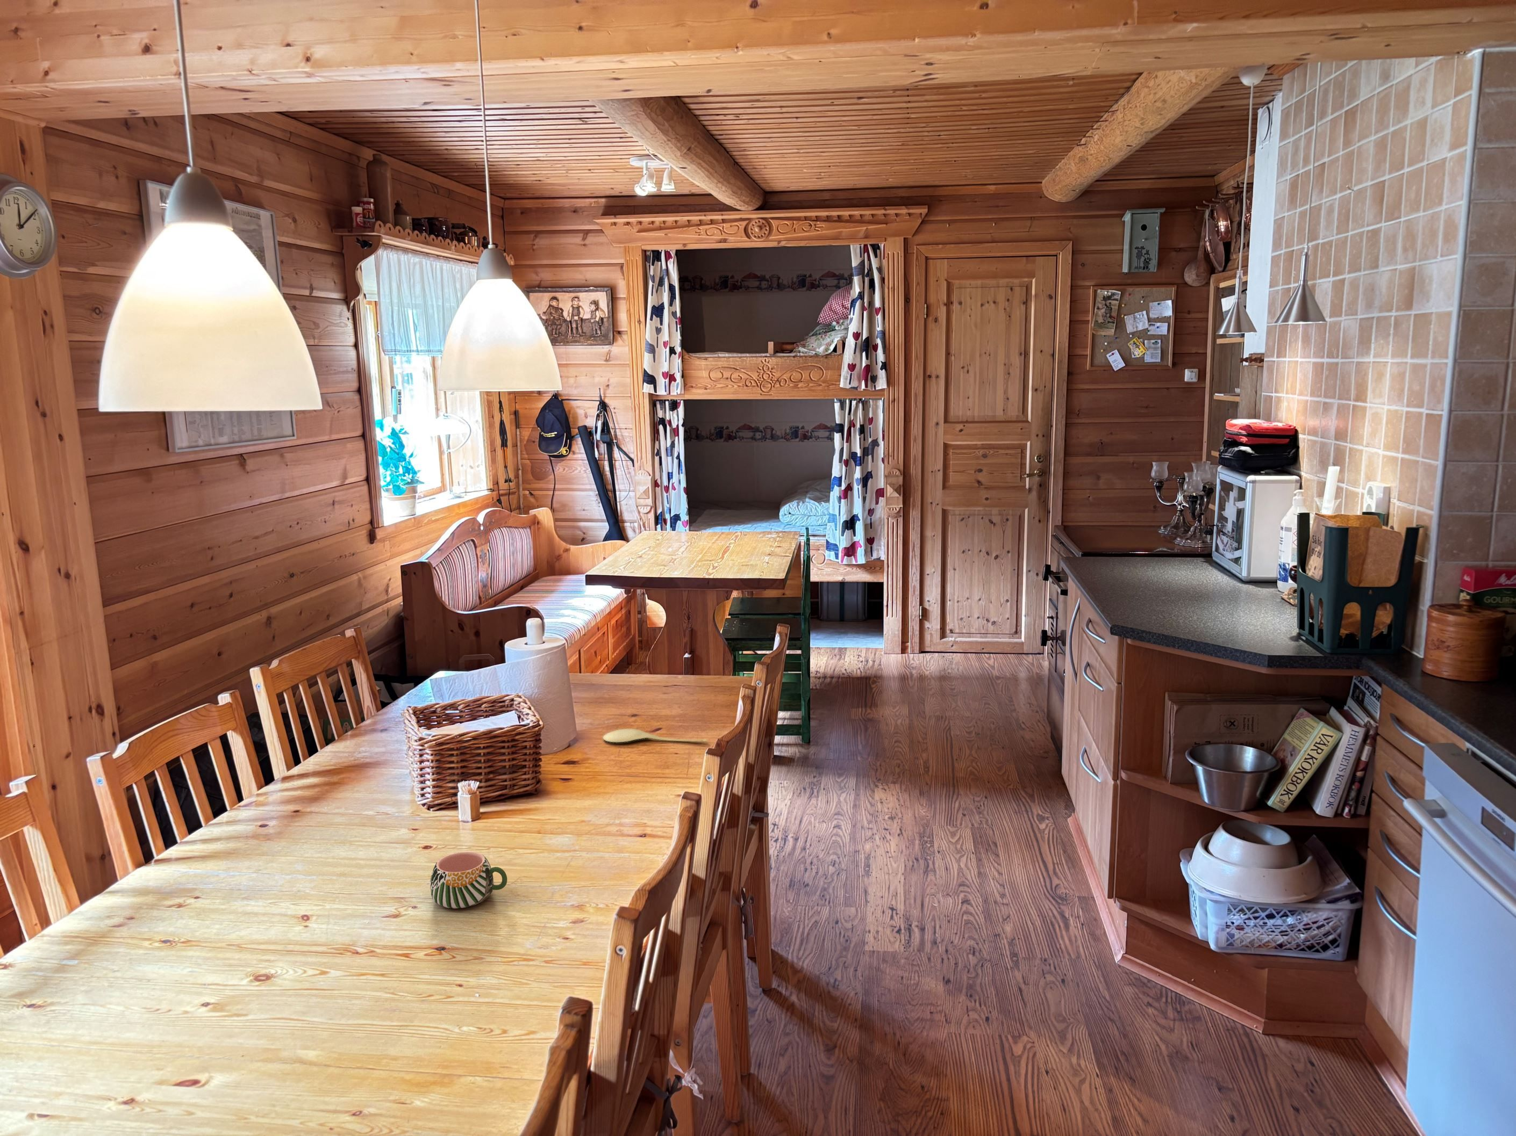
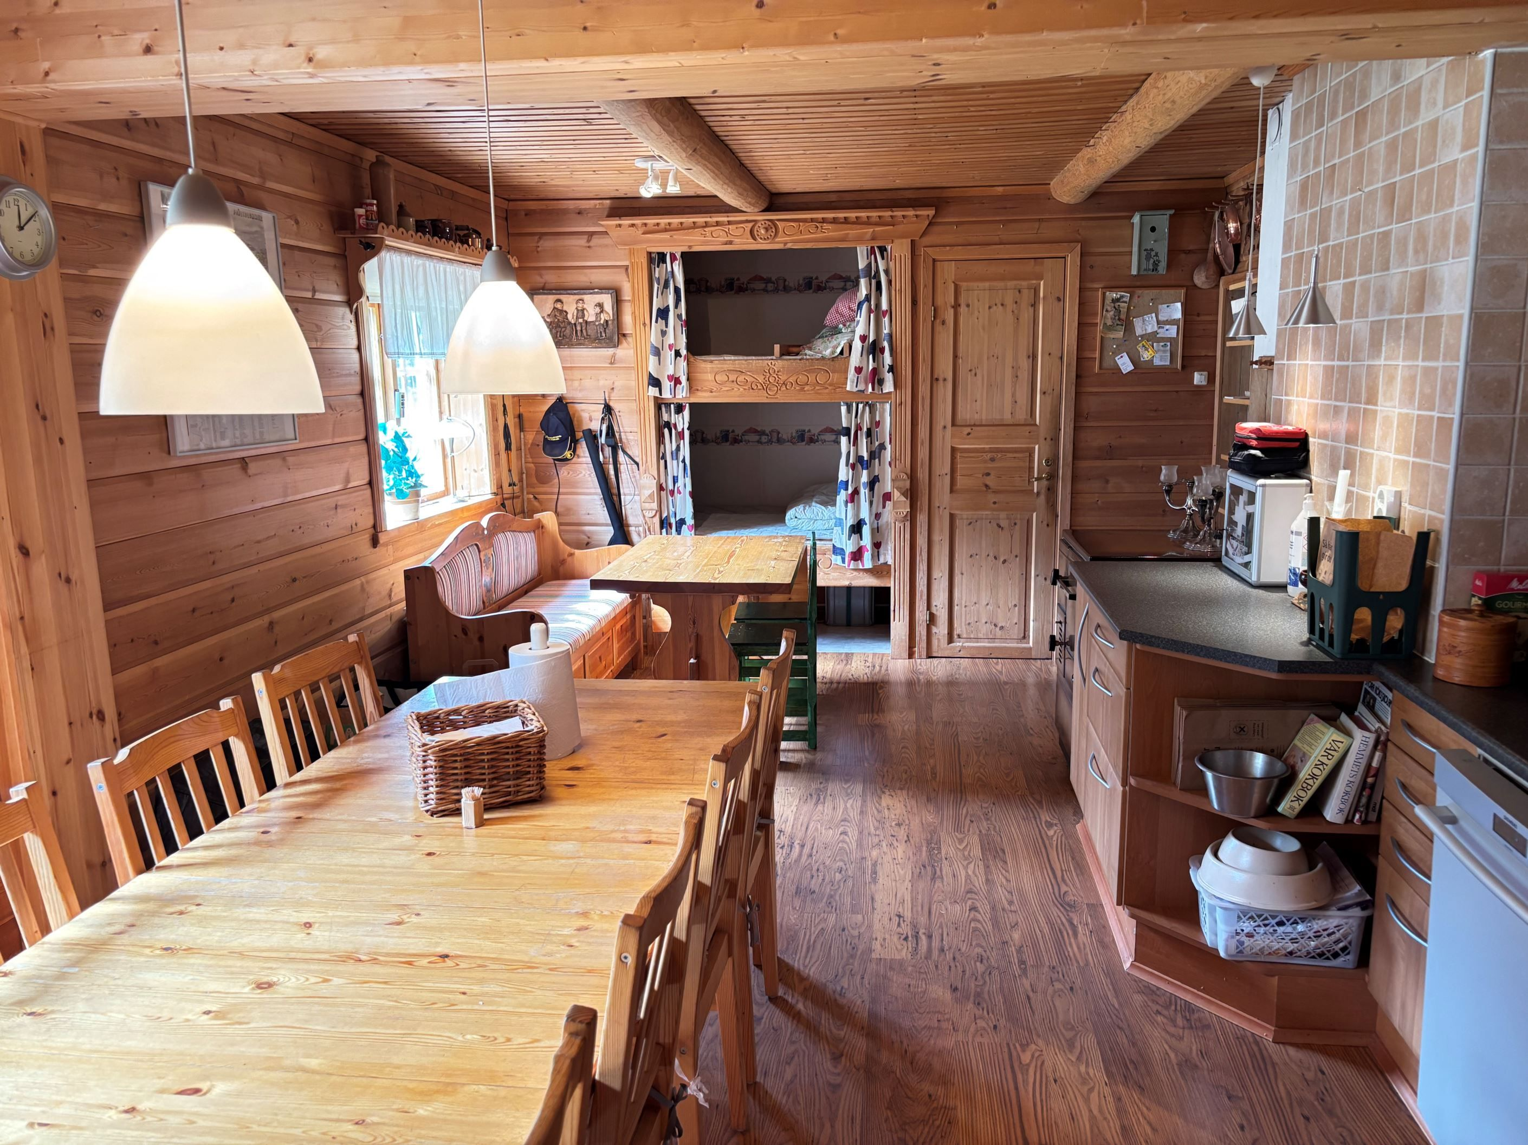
- mug [430,851,507,909]
- spoon [602,728,708,743]
